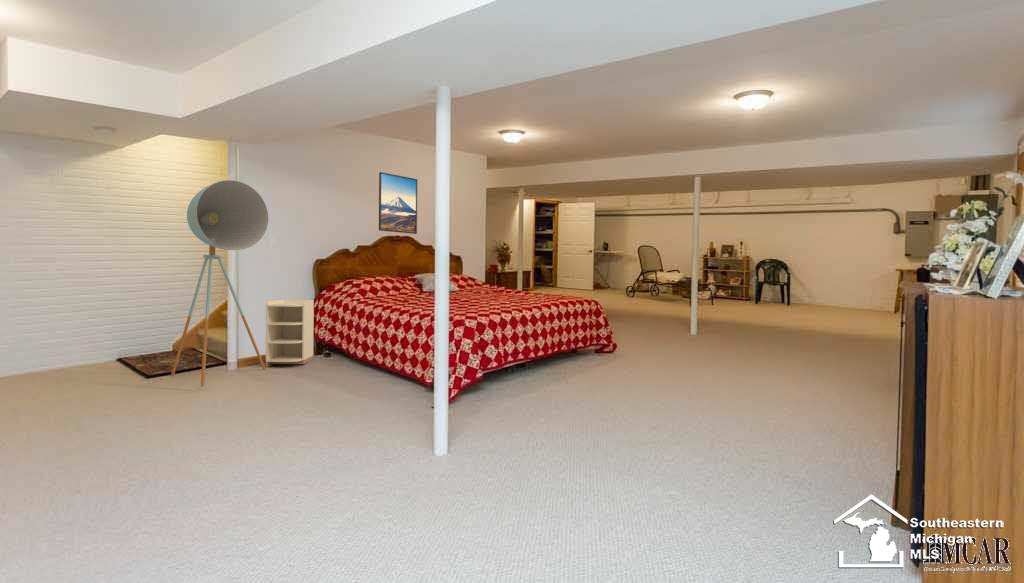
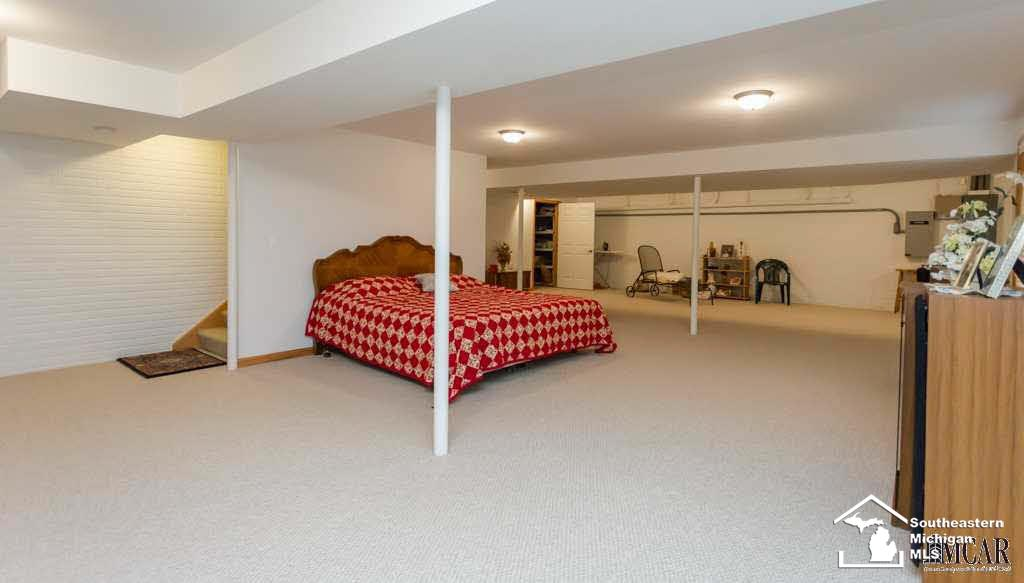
- floor lamp [170,179,269,388]
- nightstand [265,299,315,367]
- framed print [378,171,418,235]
